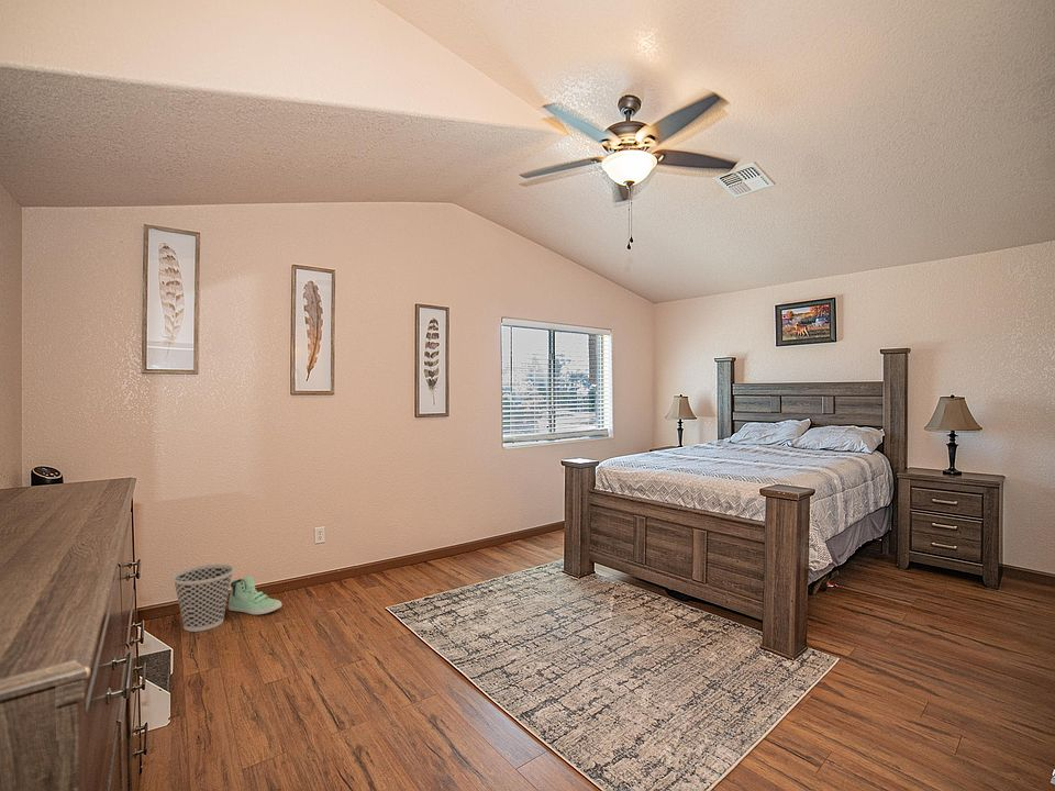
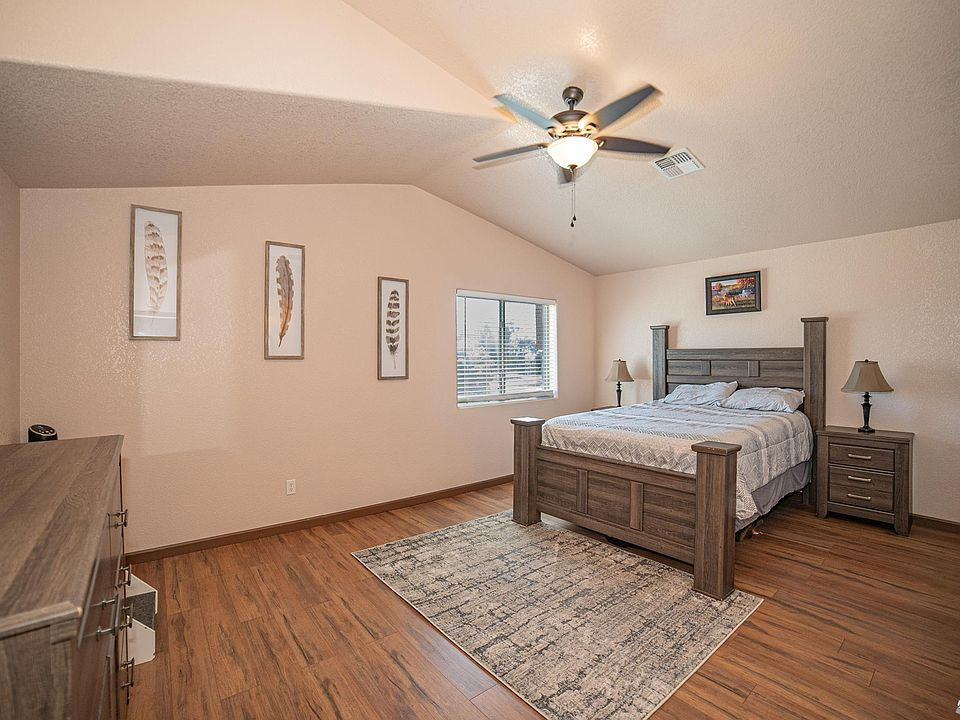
- sneaker [227,575,284,616]
- wastebasket [171,562,235,633]
